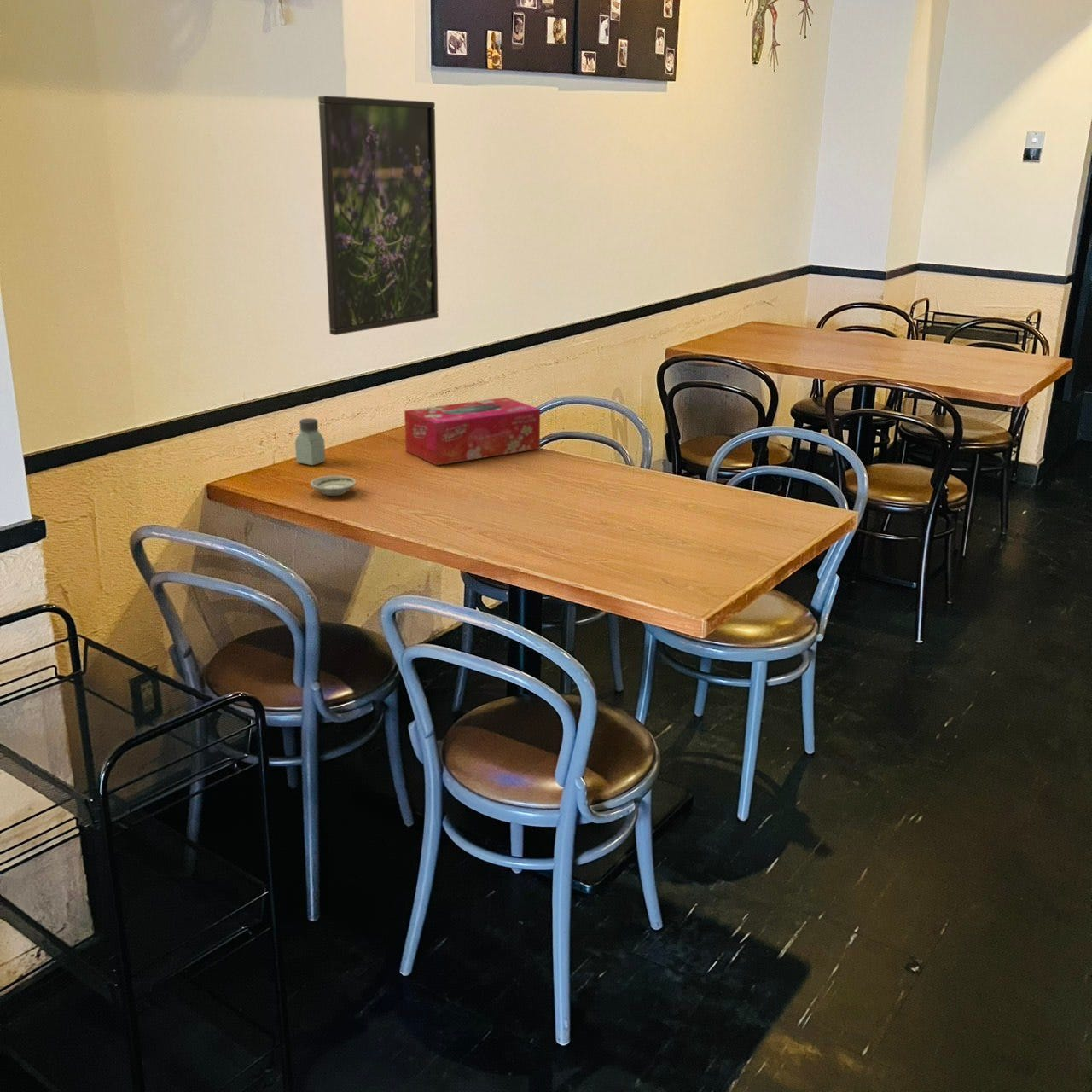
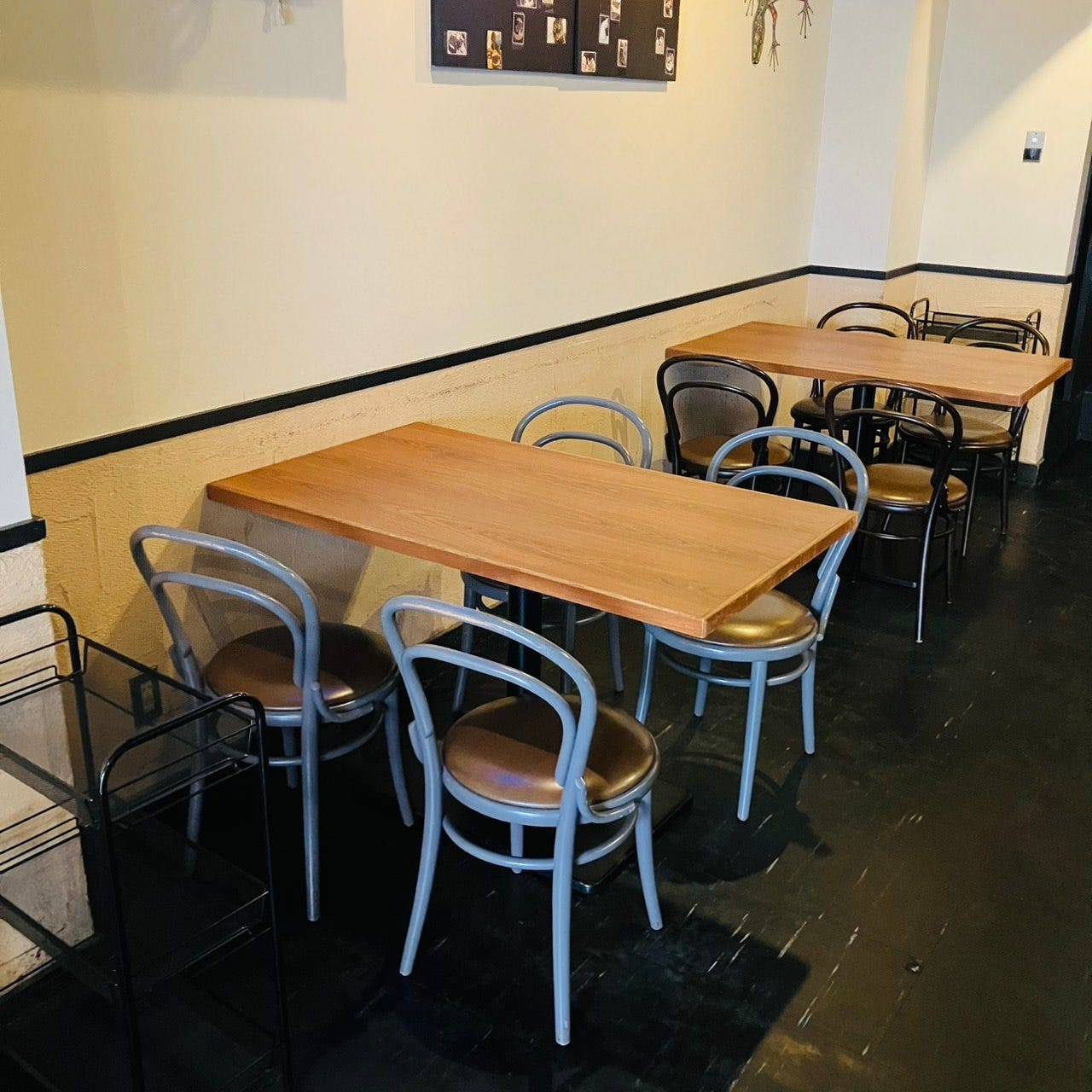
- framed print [317,95,439,336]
- tissue box [404,397,541,466]
- saltshaker [294,417,326,466]
- saucer [310,475,357,497]
